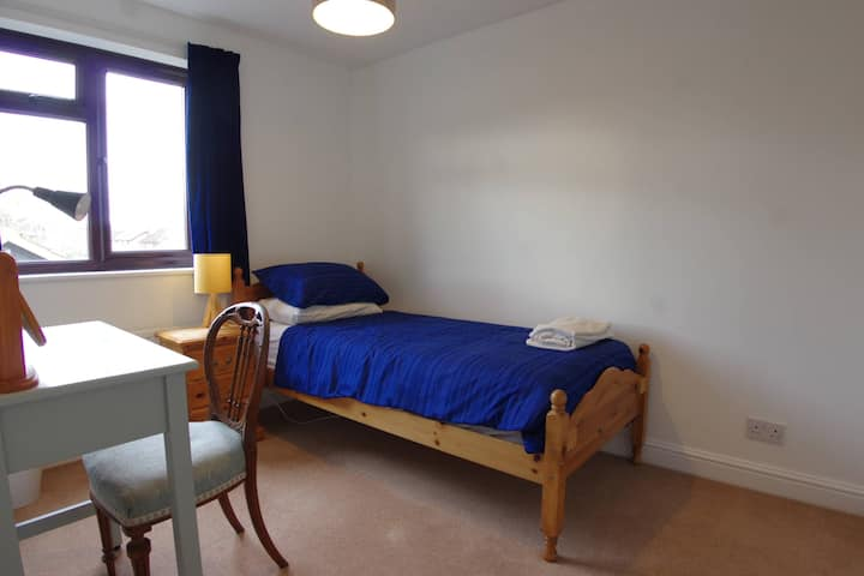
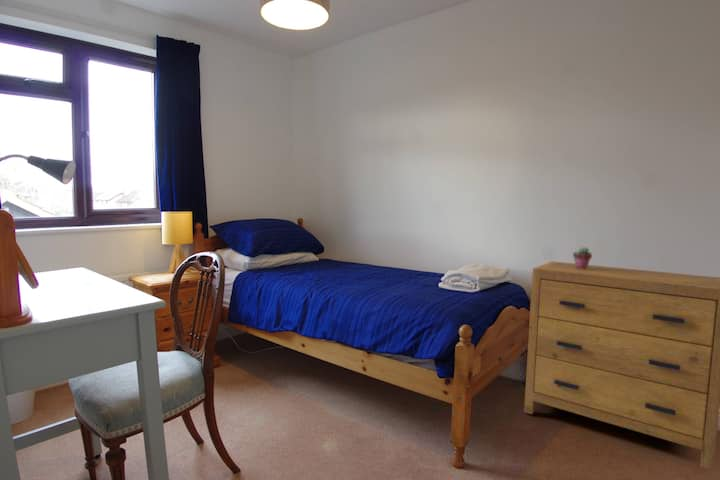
+ potted succulent [572,246,593,269]
+ dresser [523,260,720,472]
